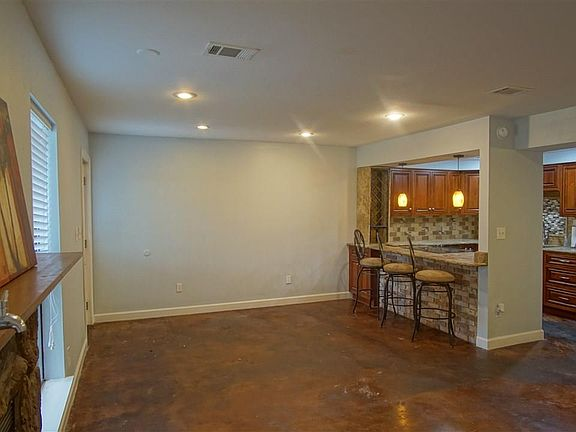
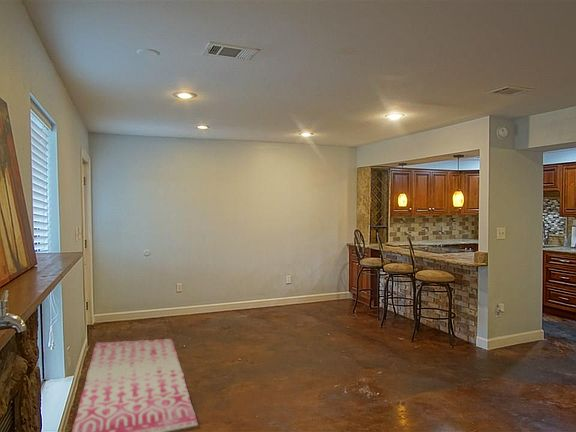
+ rug [71,337,199,432]
